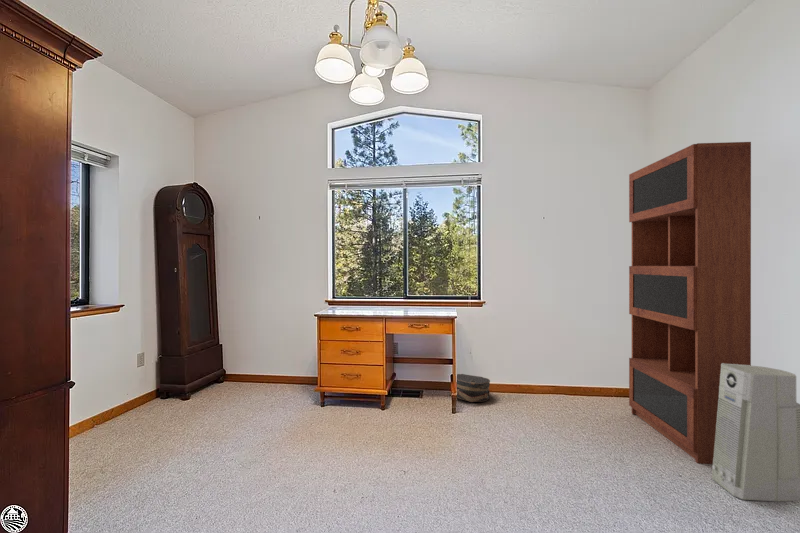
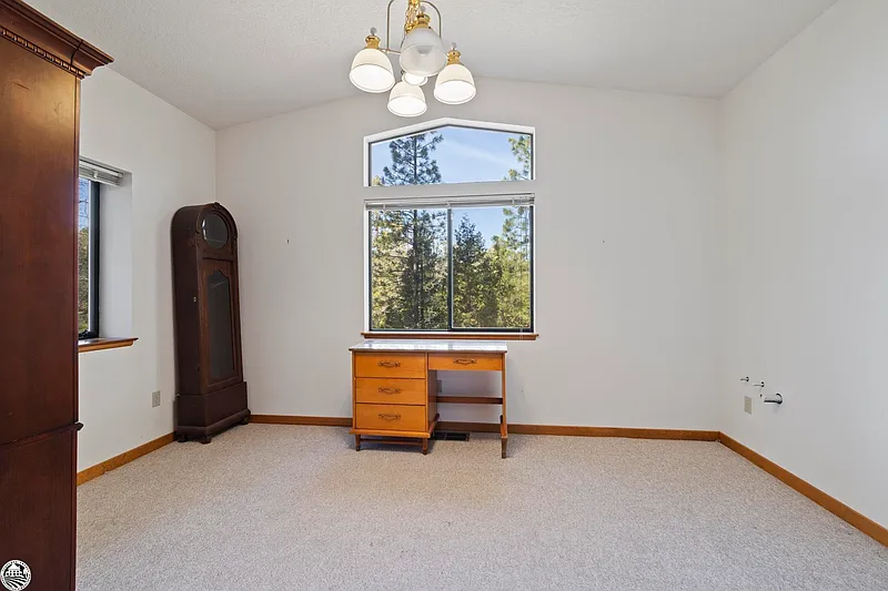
- hat box [456,373,491,403]
- air purifier [711,363,800,502]
- bookcase [628,141,752,465]
